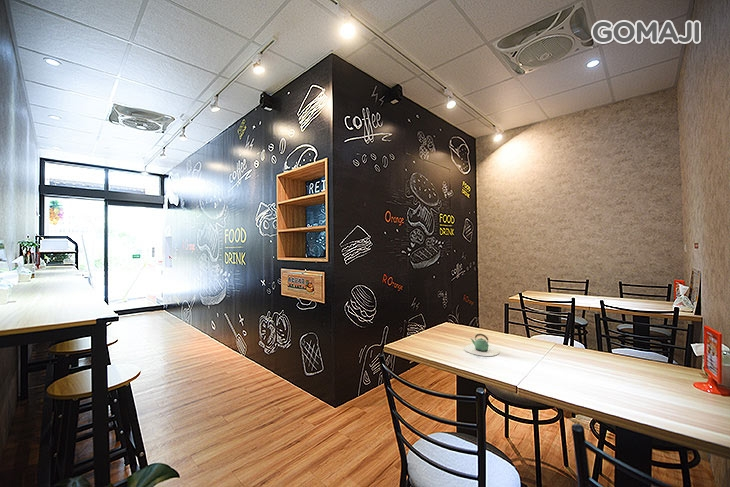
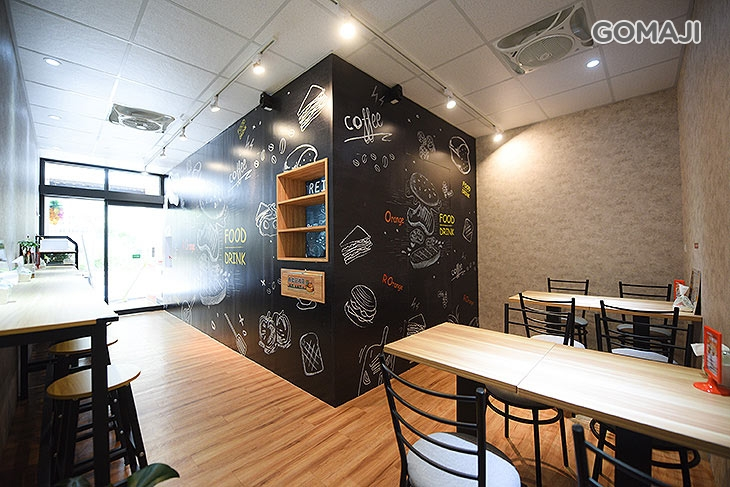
- teapot [463,333,500,357]
